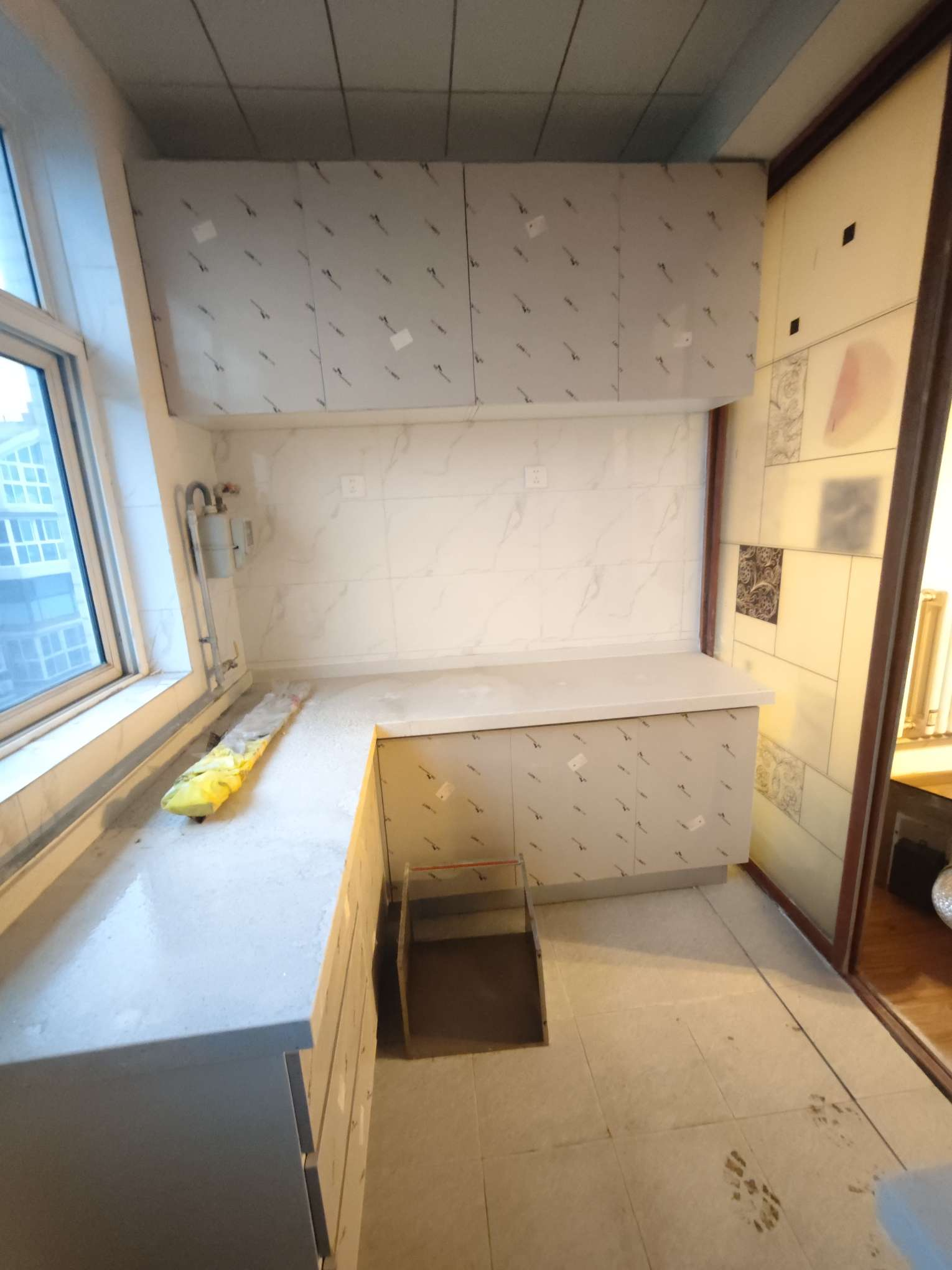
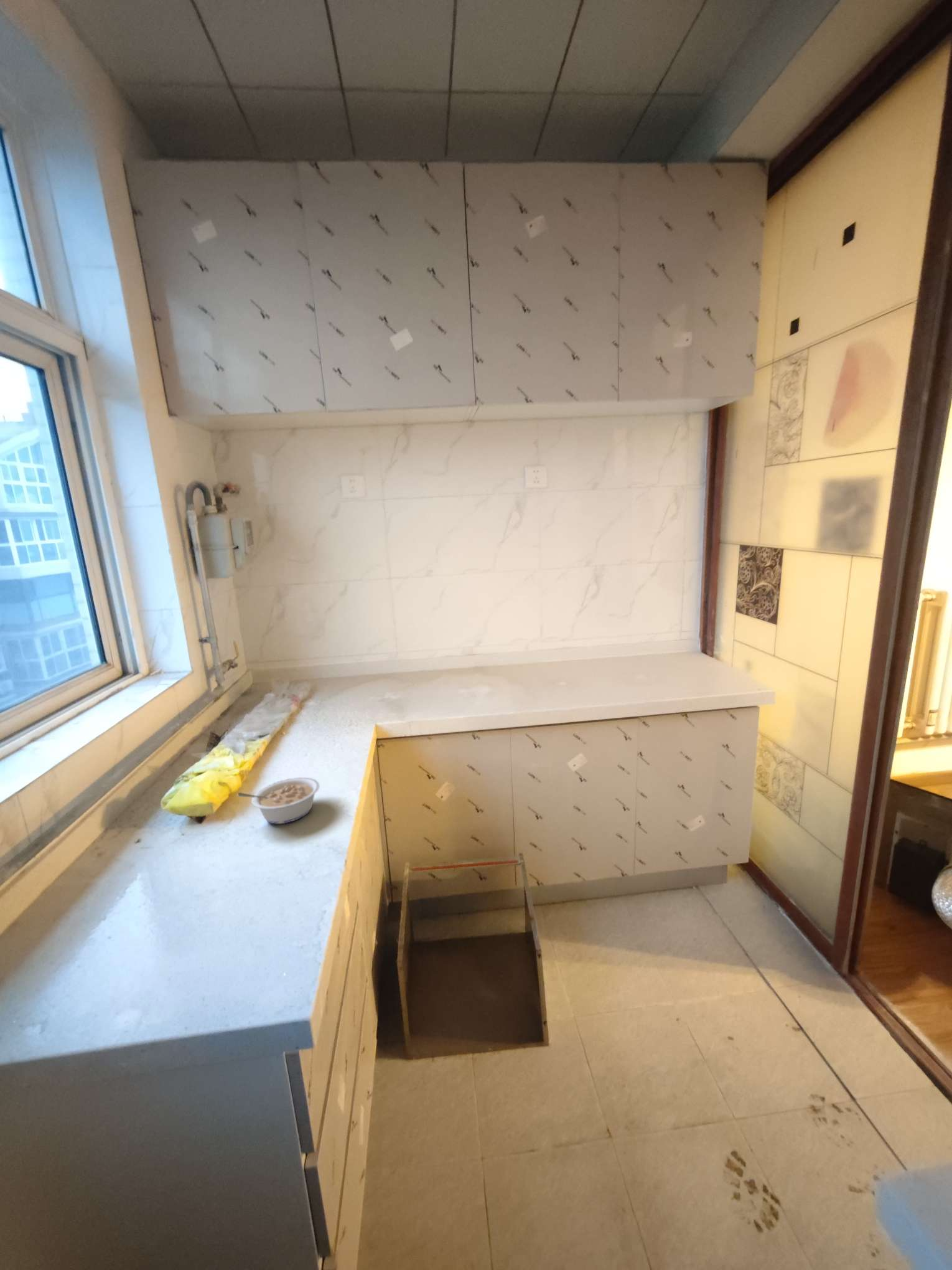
+ legume [237,777,320,825]
